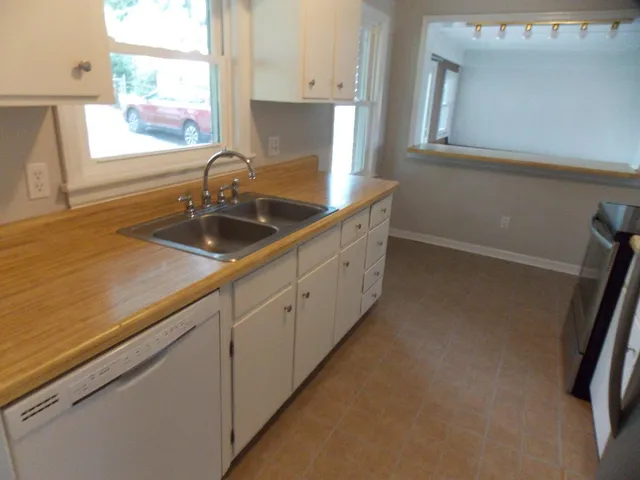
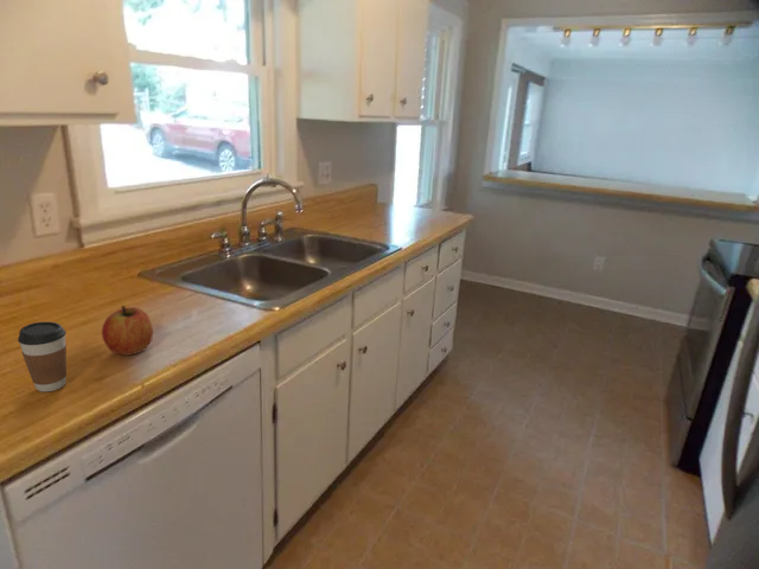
+ apple [101,305,154,357]
+ coffee cup [17,321,68,394]
